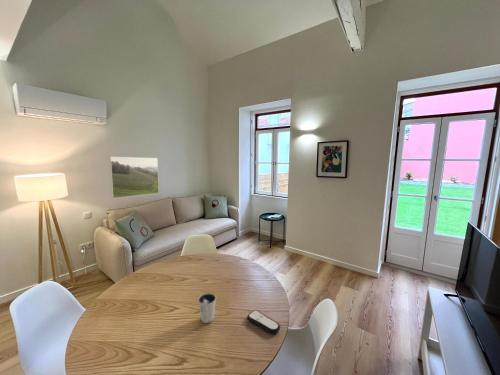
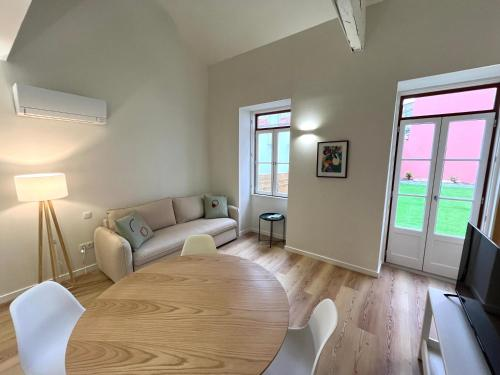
- dixie cup [197,292,217,324]
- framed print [109,156,160,199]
- remote control [246,309,281,335]
